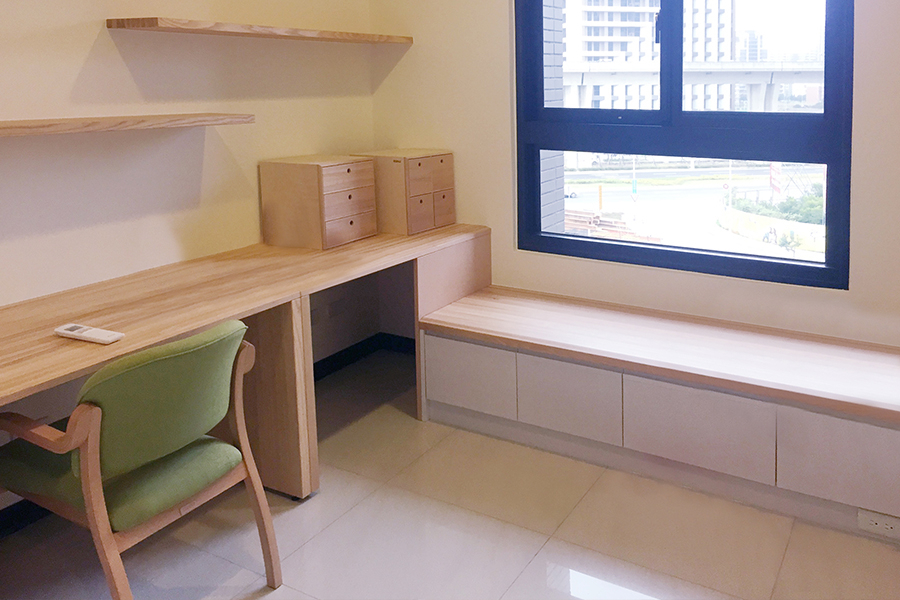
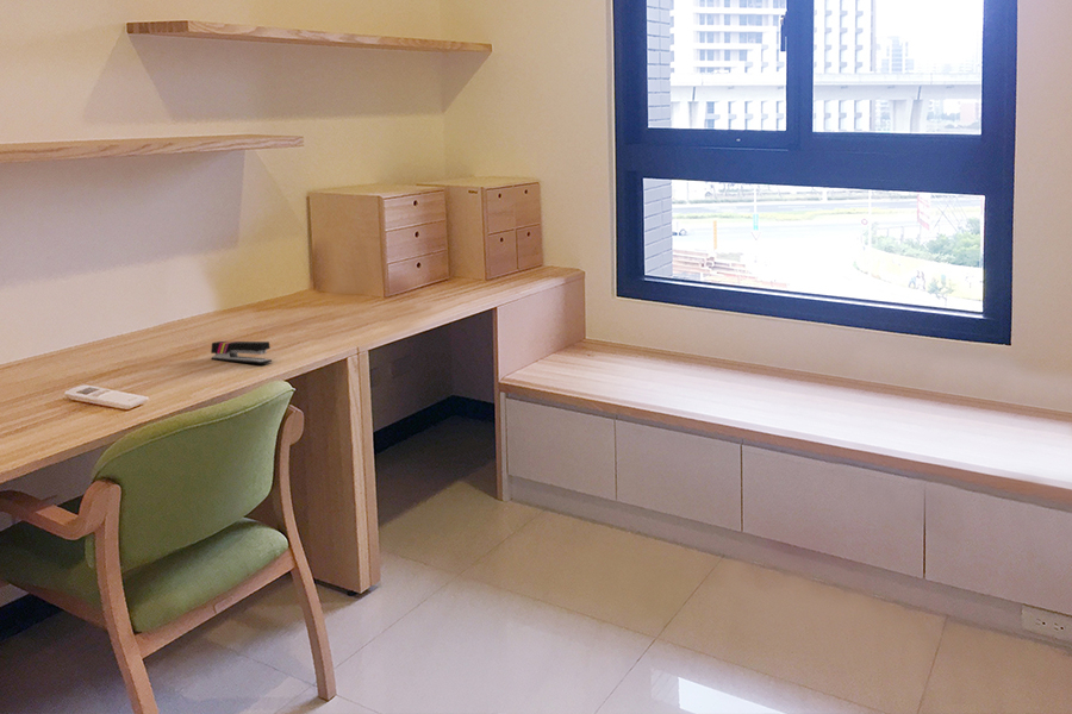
+ stapler [210,340,273,365]
